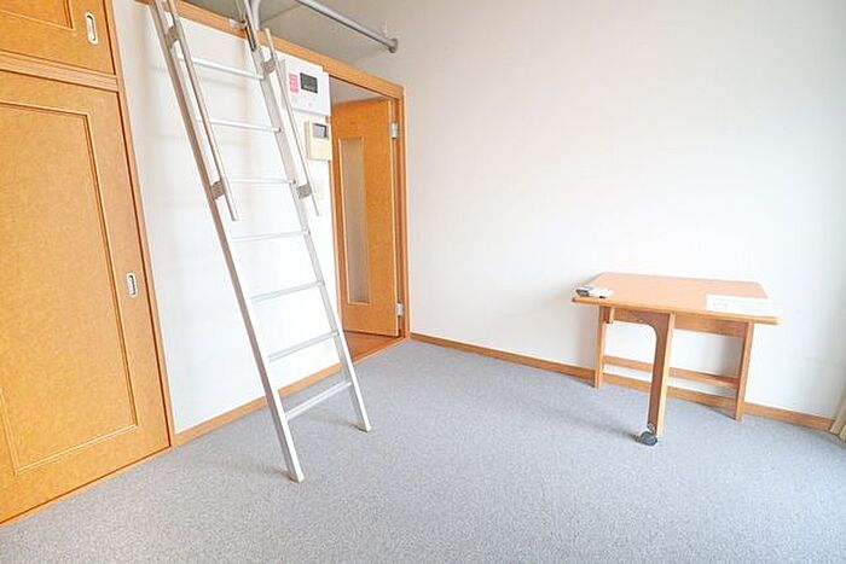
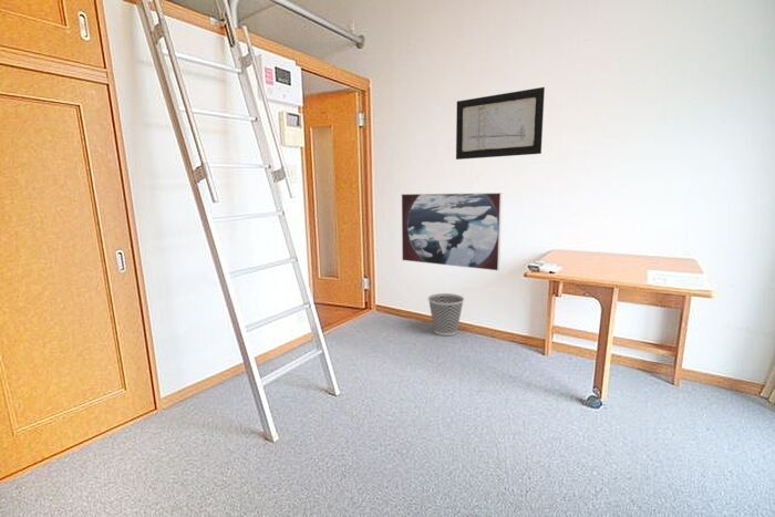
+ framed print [401,192,503,271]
+ wastebasket [427,292,465,337]
+ wall art [455,86,546,161]
